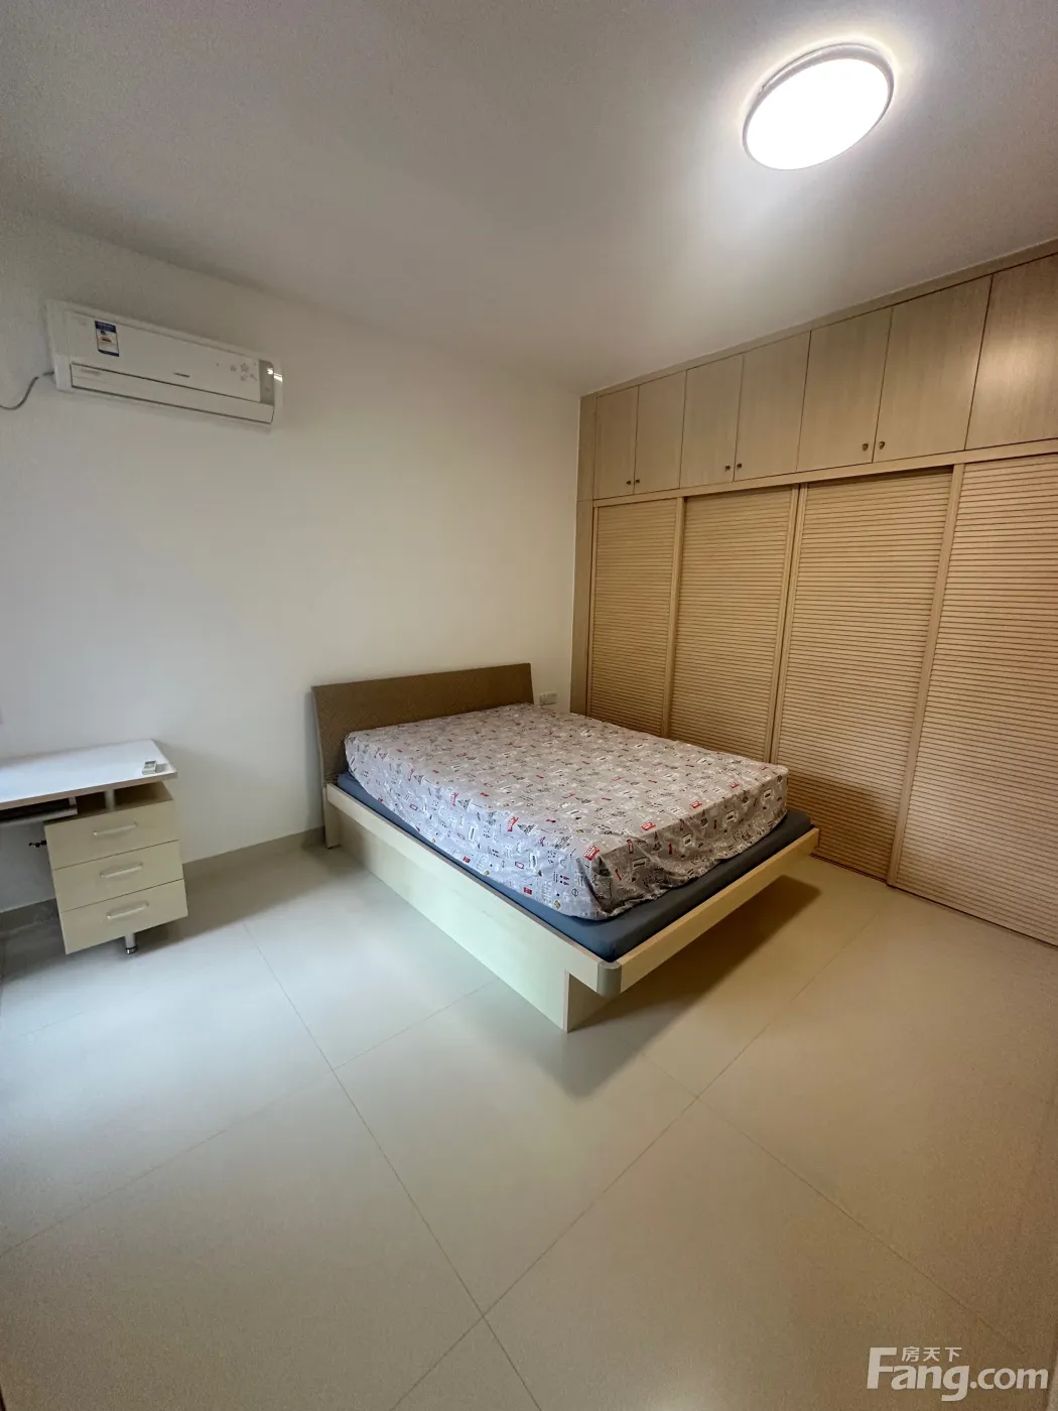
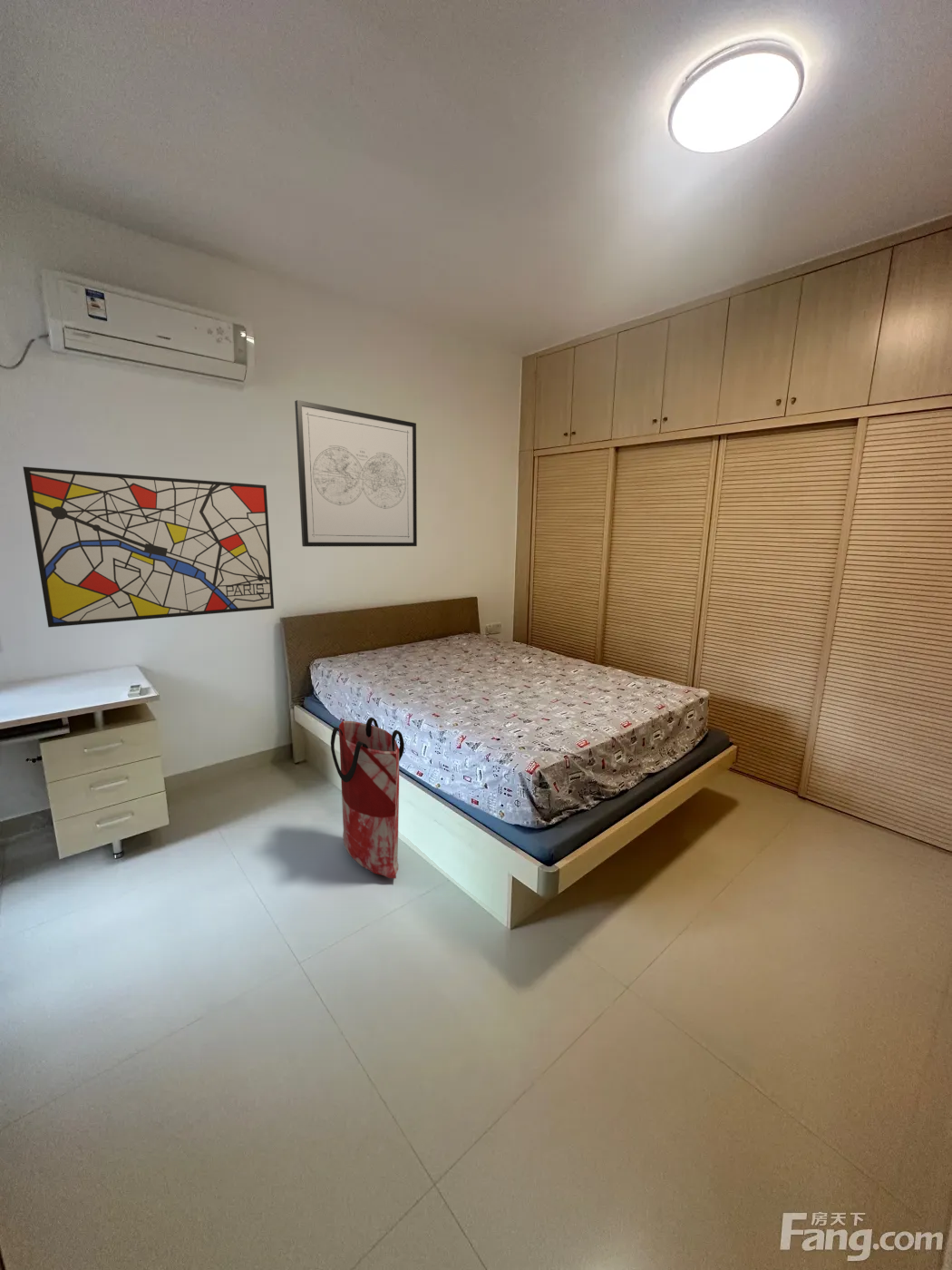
+ bag [330,717,405,879]
+ wall art [22,465,275,628]
+ wall art [294,399,418,547]
